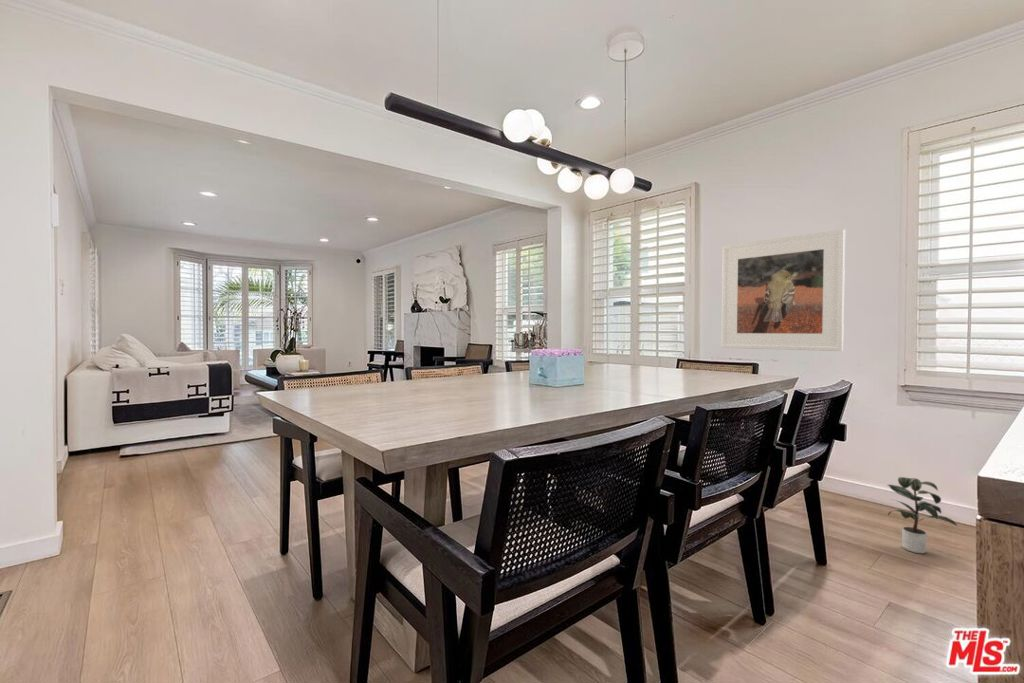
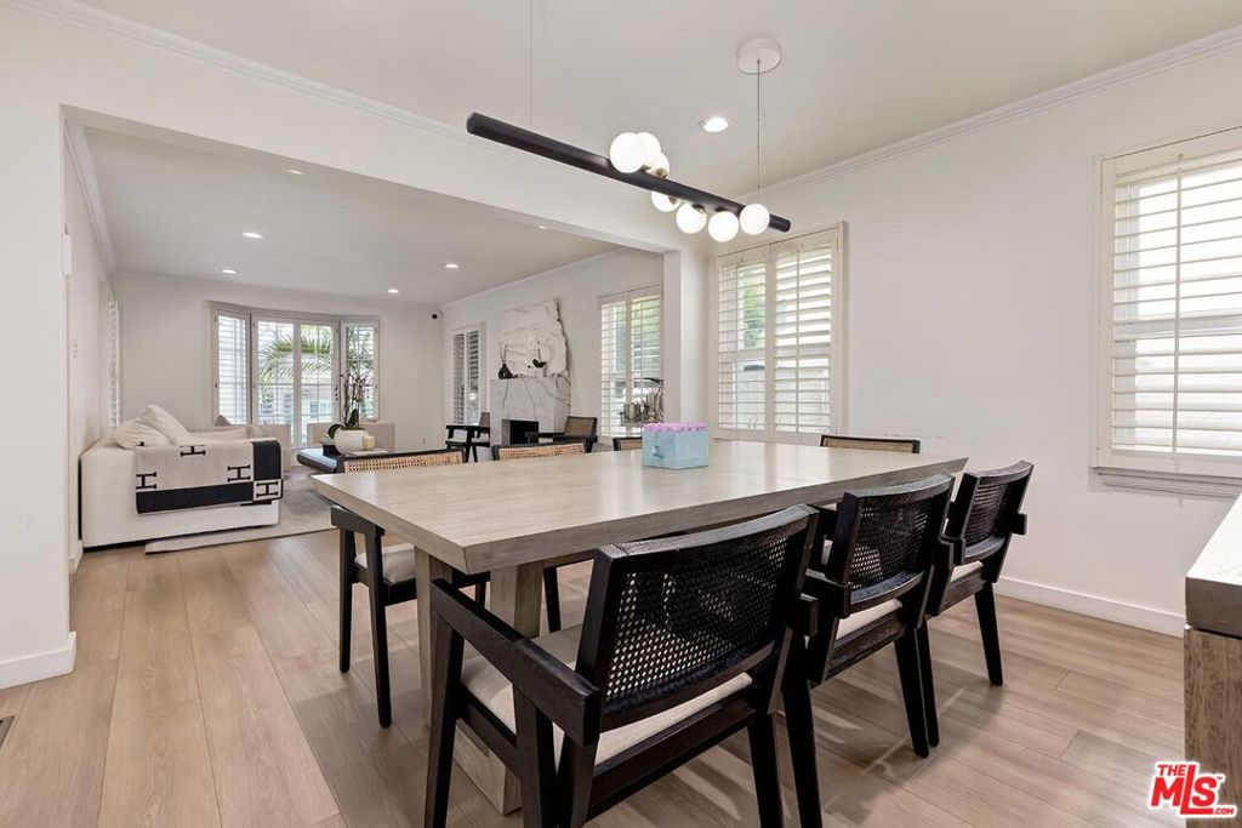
- potted plant [887,476,959,554]
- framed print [721,228,846,352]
